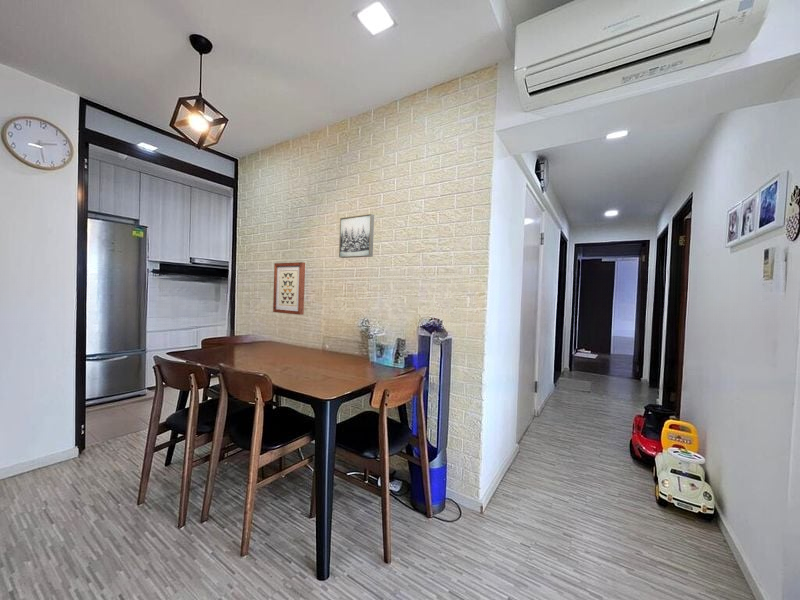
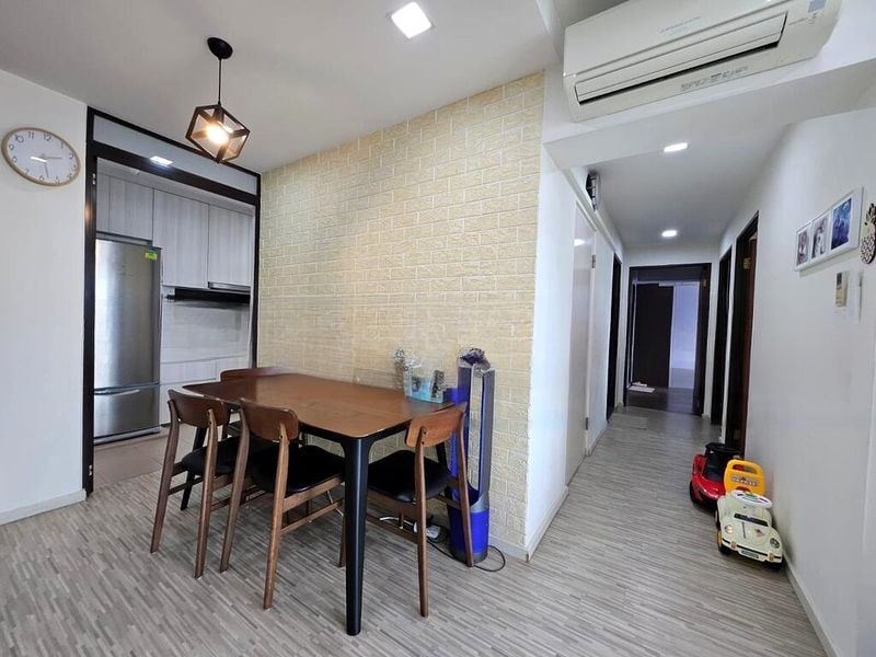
- wall art [272,261,306,316]
- wall art [338,213,375,259]
